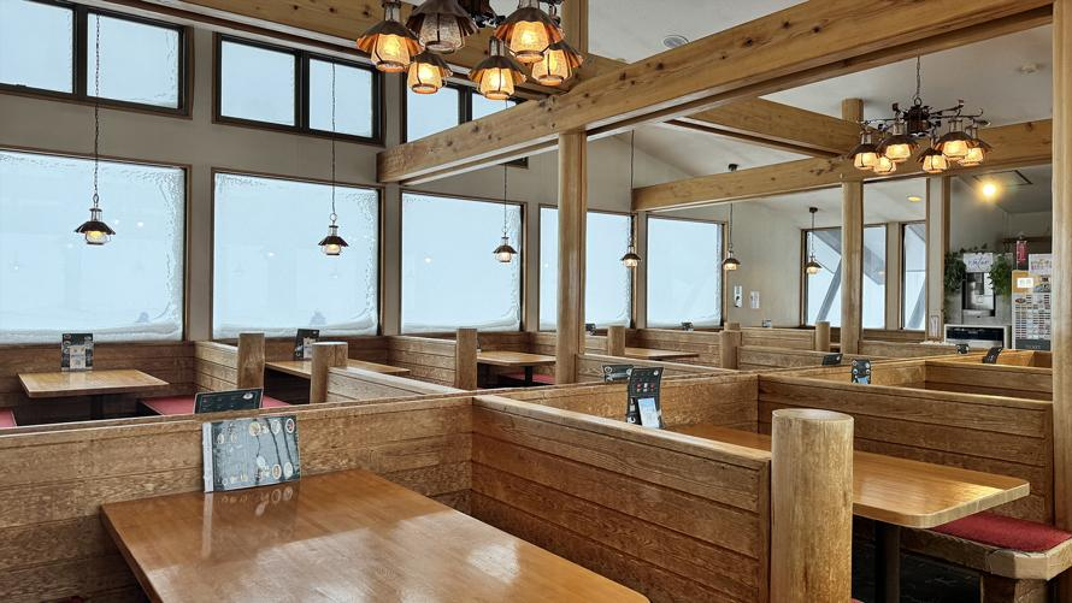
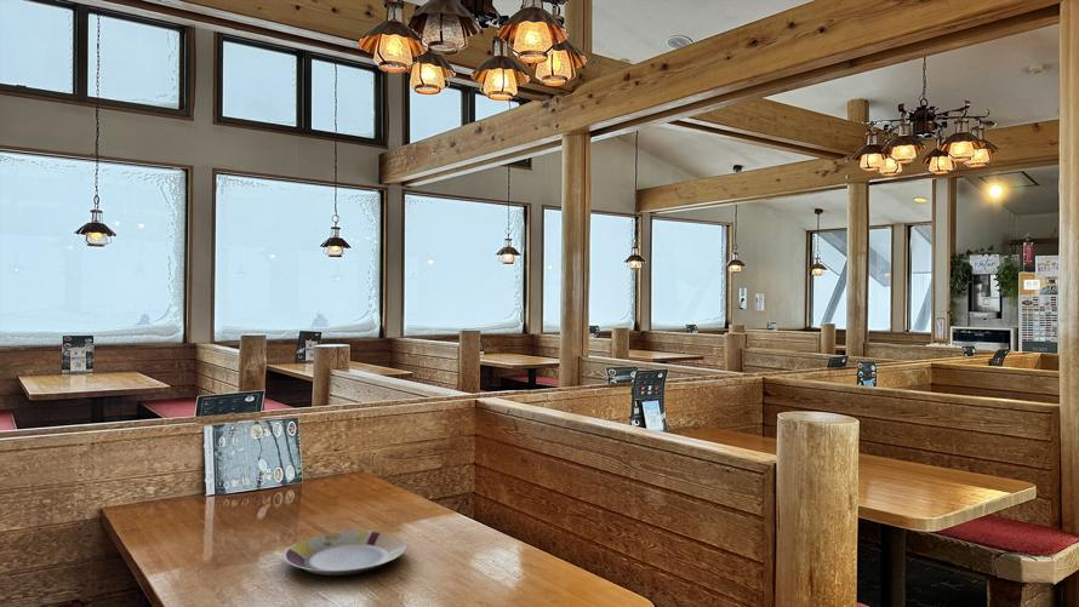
+ plate [282,531,407,575]
